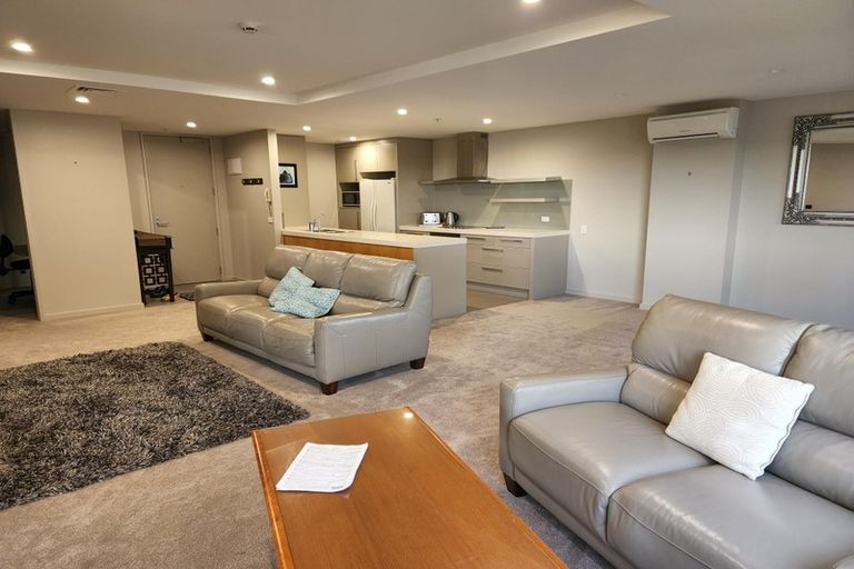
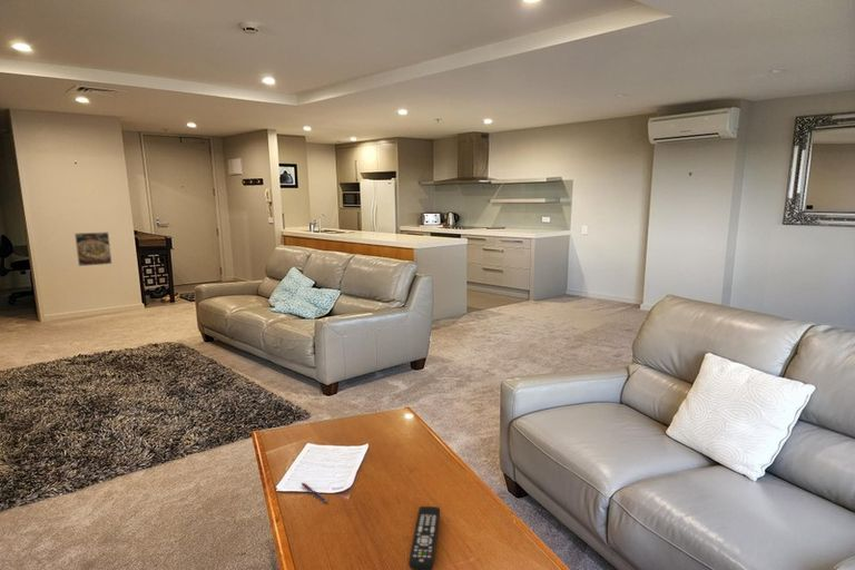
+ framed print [73,232,112,267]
+ pen [301,482,328,503]
+ remote control [407,505,441,570]
